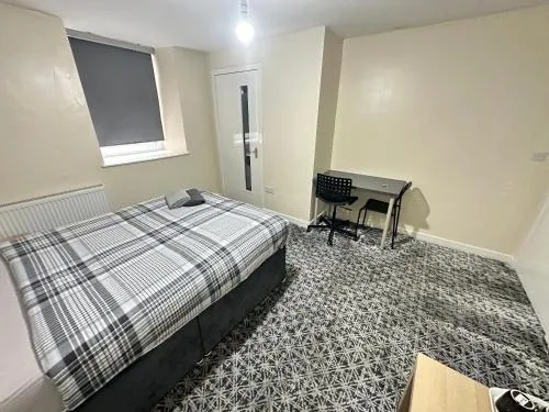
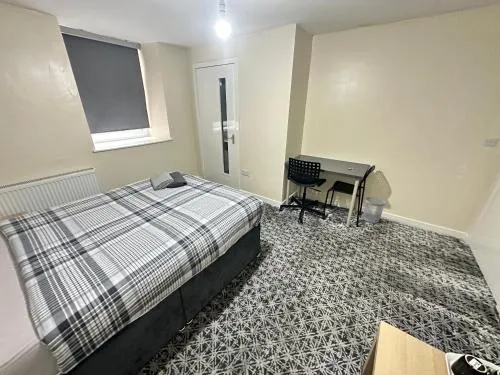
+ wastebasket [362,196,387,224]
